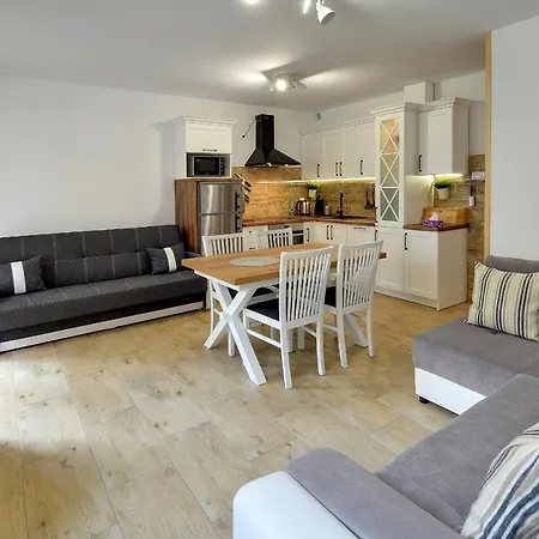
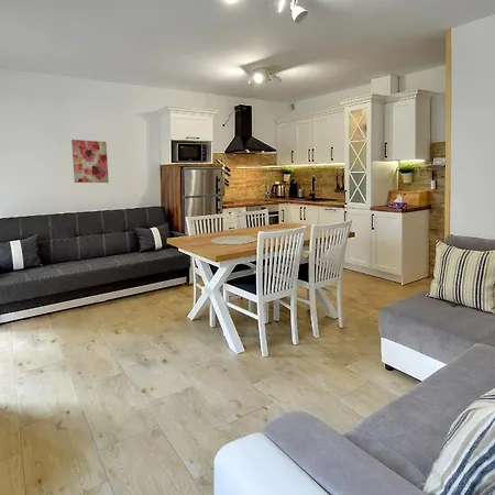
+ wall art [70,139,110,184]
